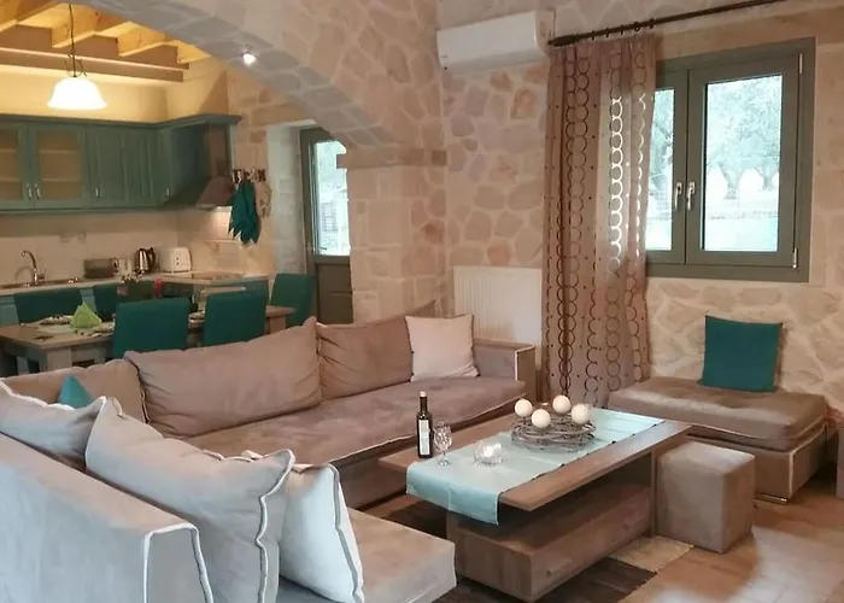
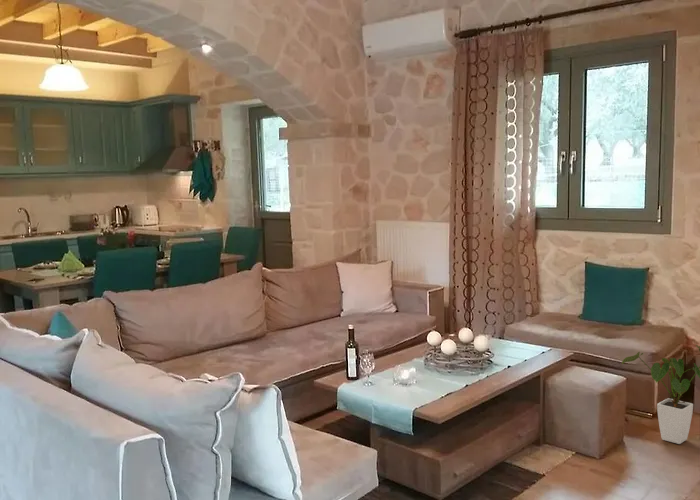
+ house plant [621,344,700,445]
